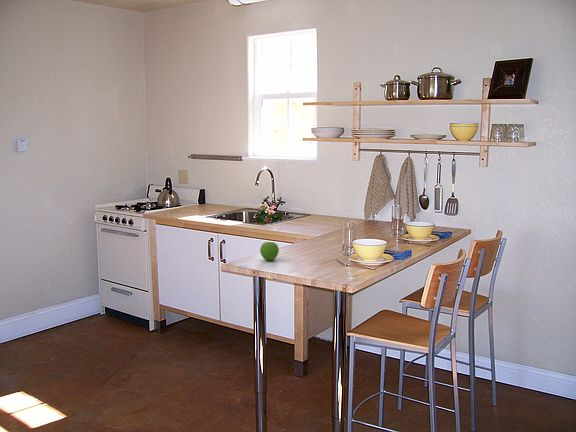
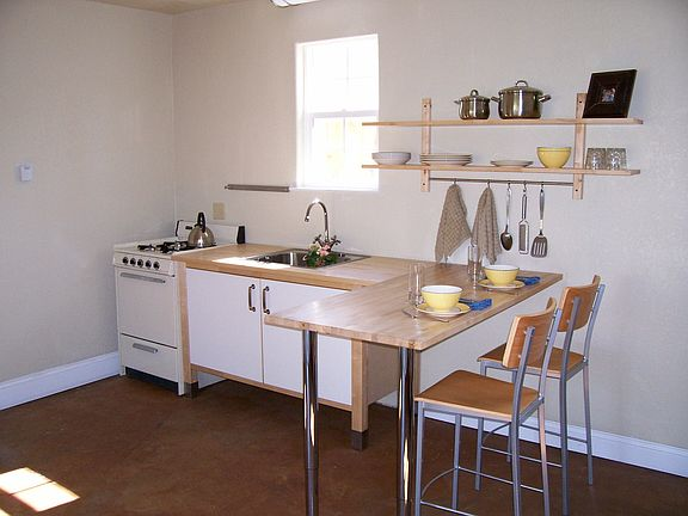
- fruit [259,241,280,262]
